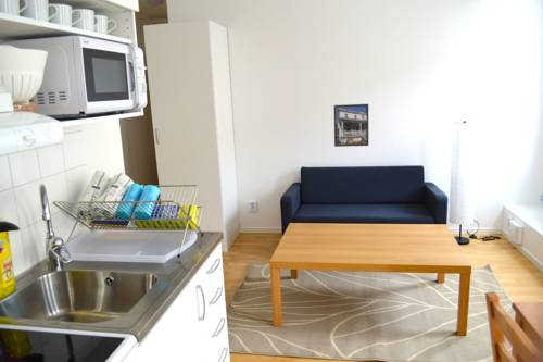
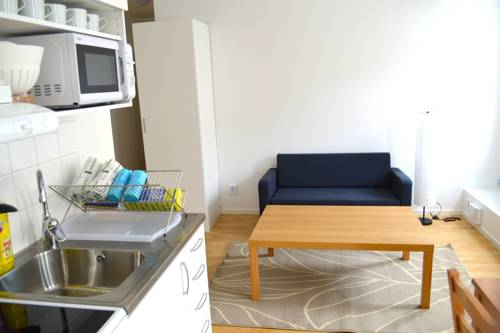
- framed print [333,103,369,148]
